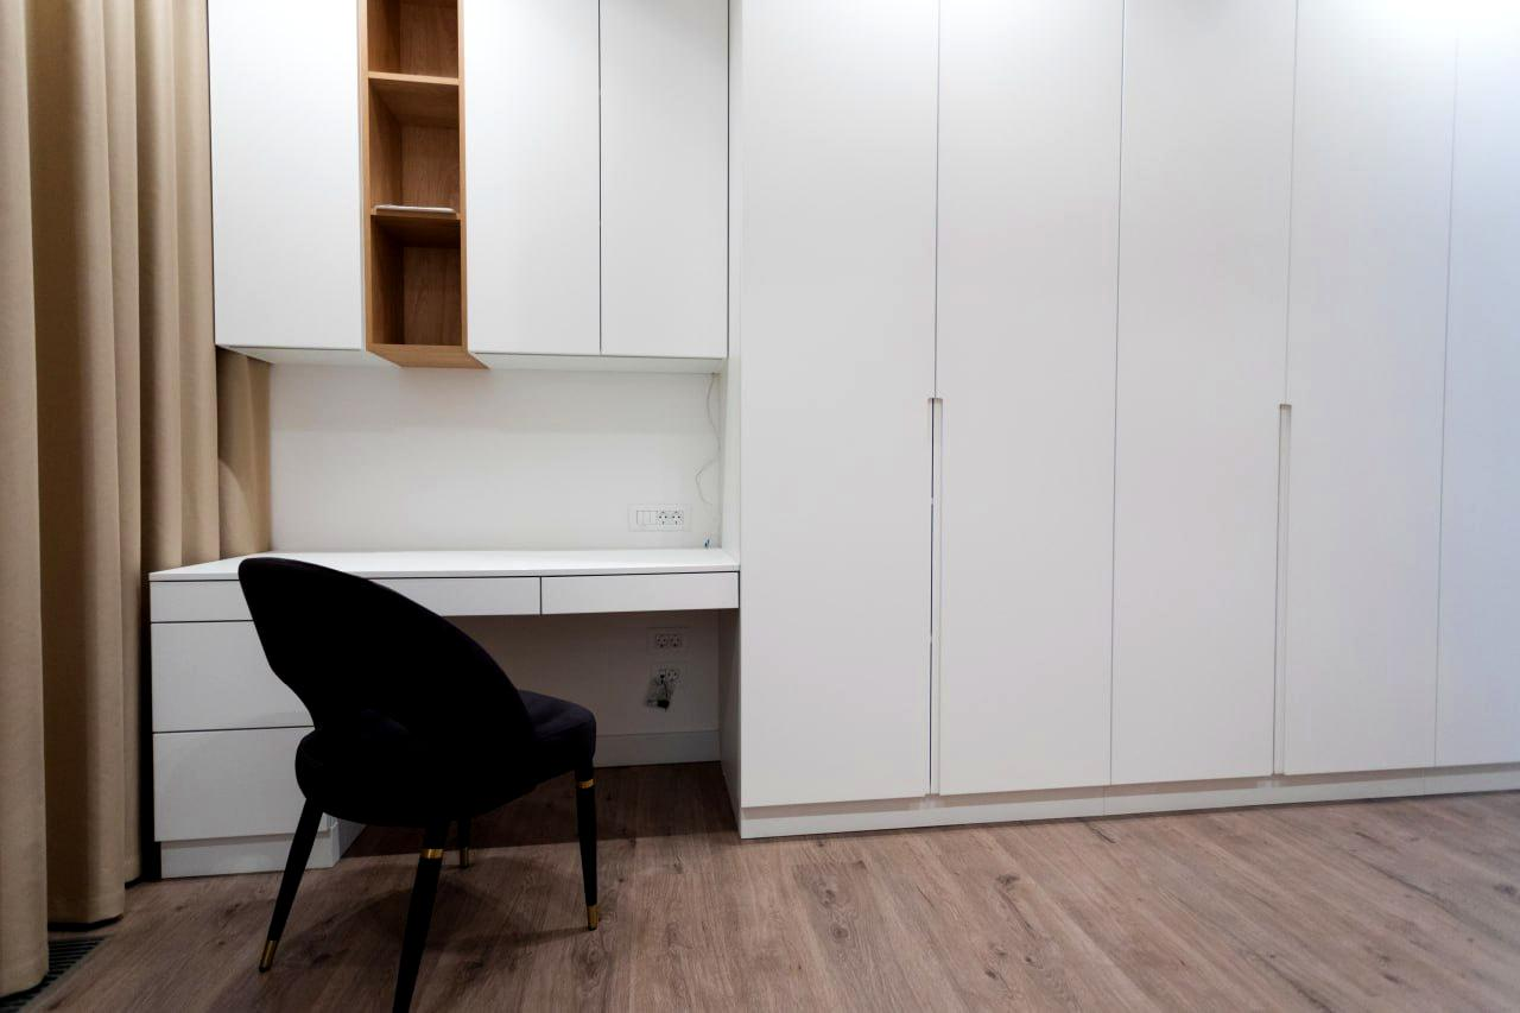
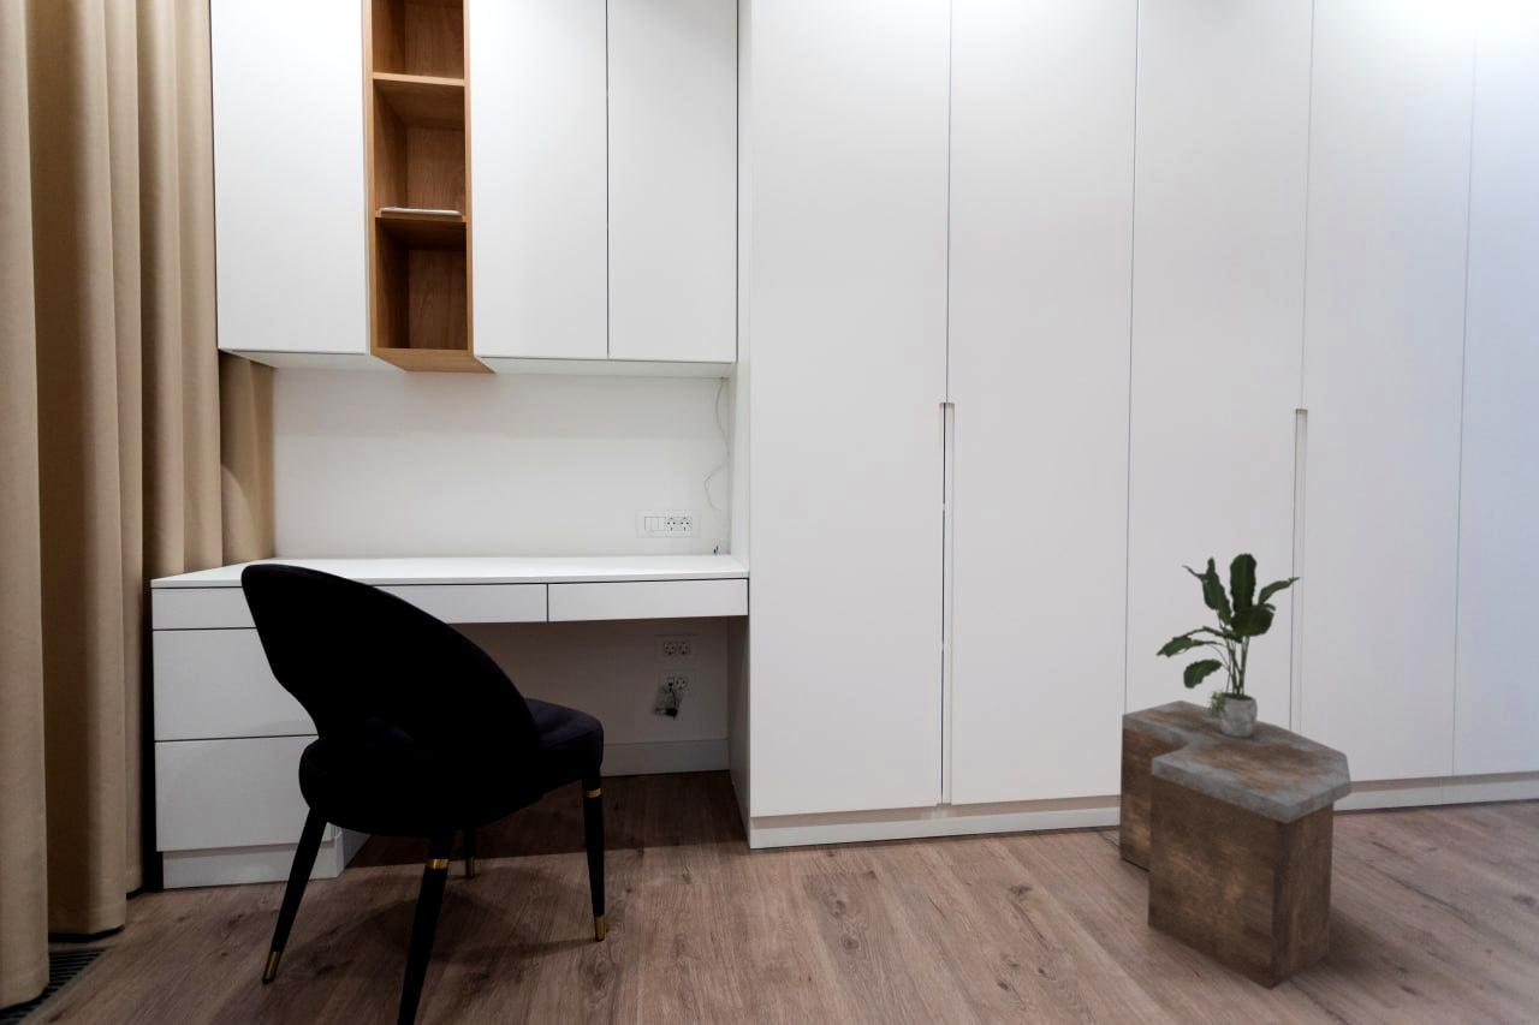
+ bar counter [1118,699,1353,991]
+ potted plant [1154,552,1301,738]
